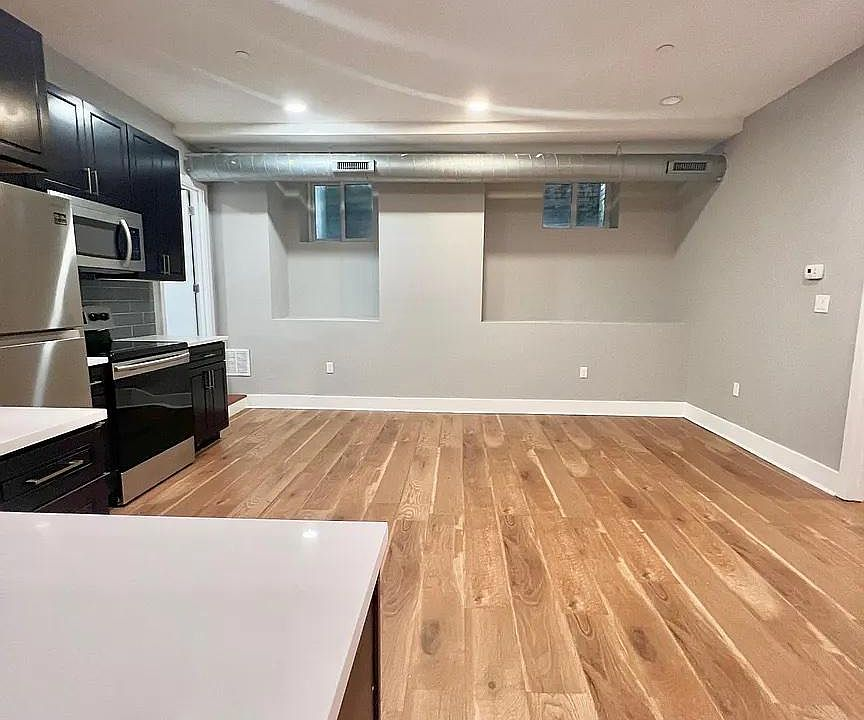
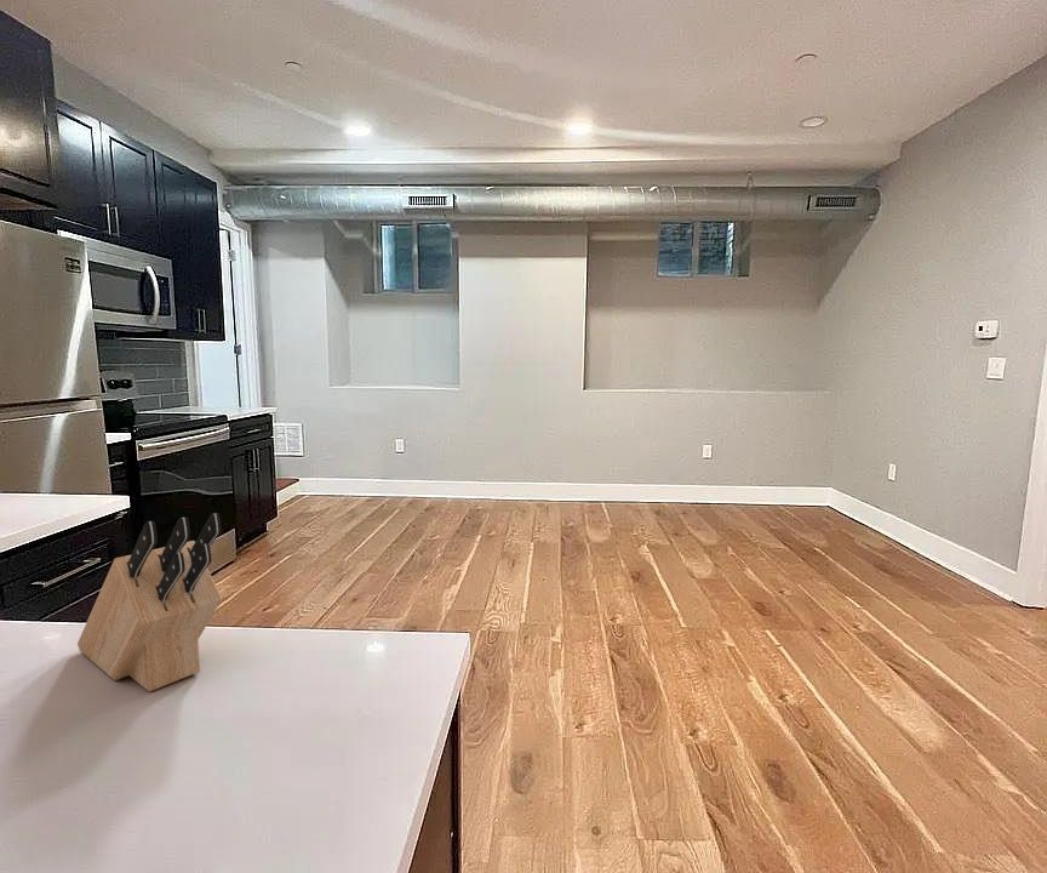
+ knife block [76,512,223,692]
